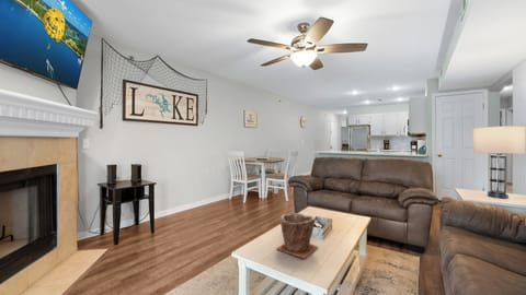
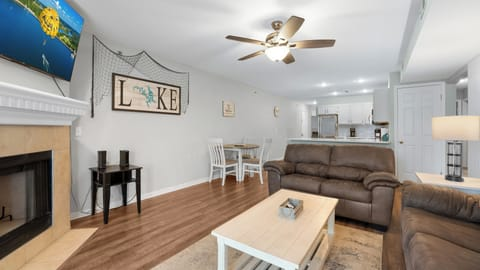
- plant pot [275,212,319,260]
